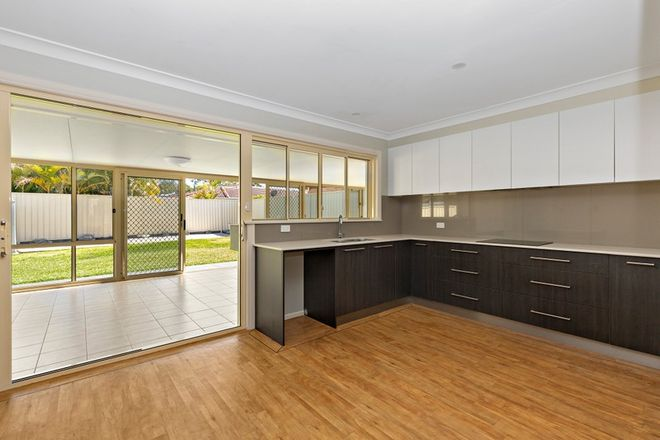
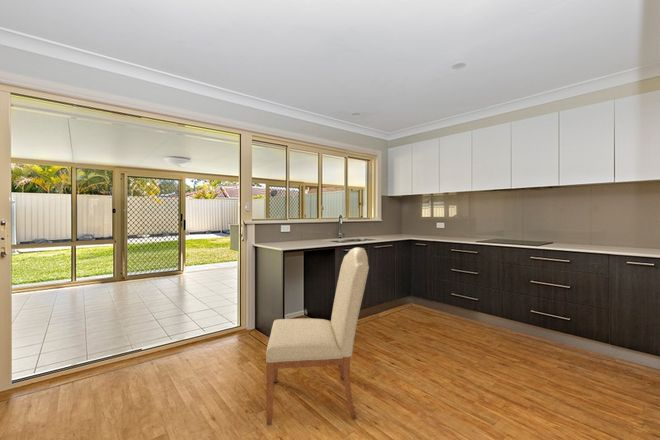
+ chair [265,247,370,426]
